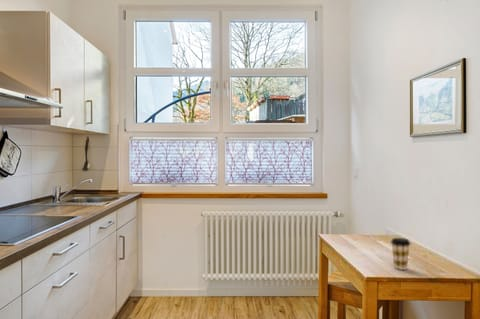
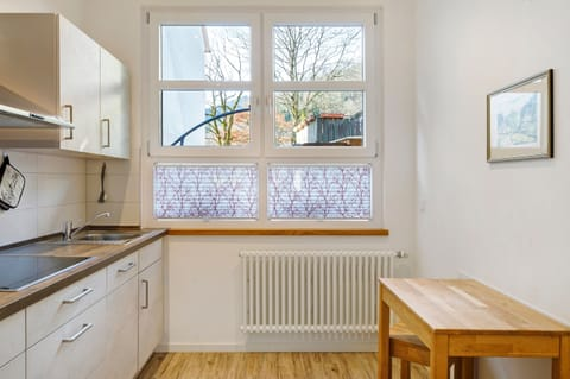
- coffee cup [390,237,412,271]
